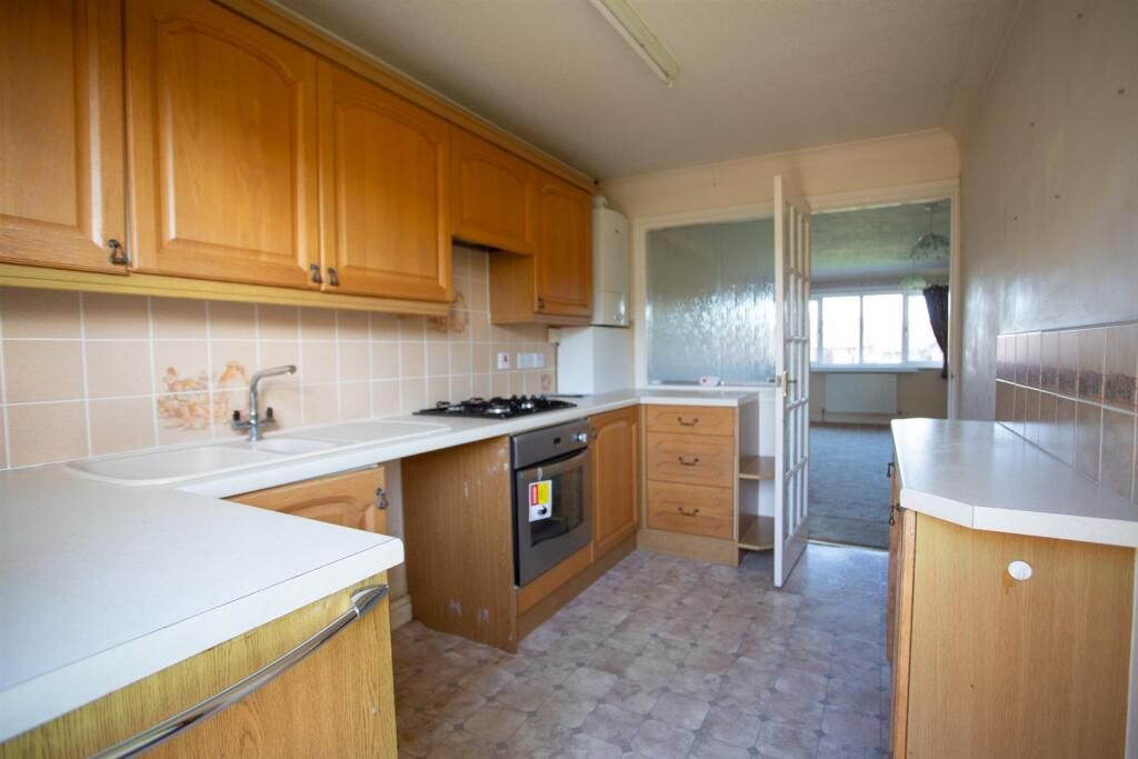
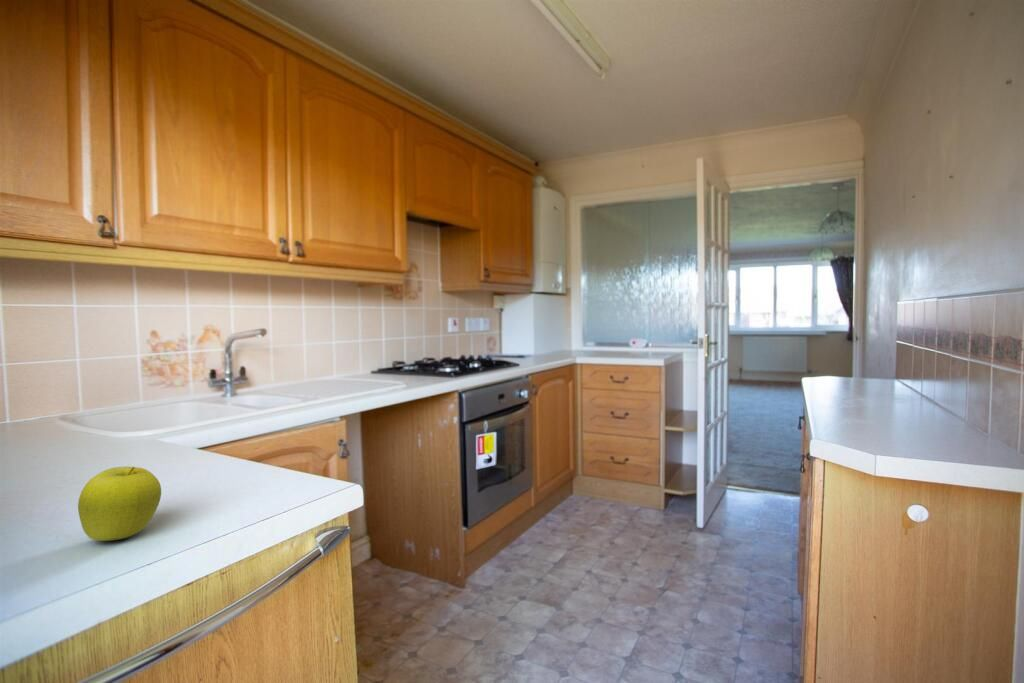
+ fruit [77,466,162,542]
